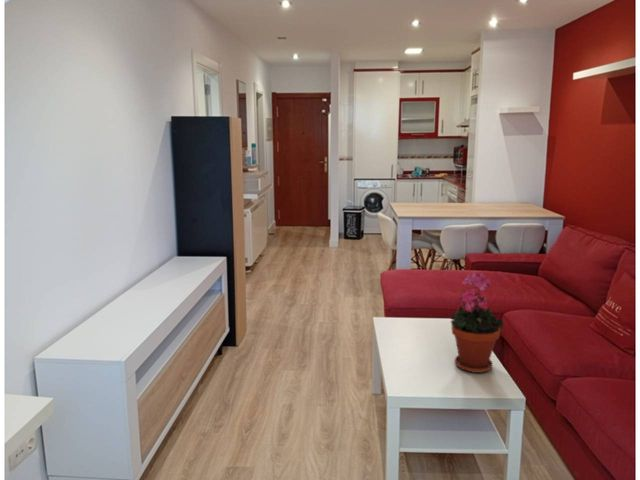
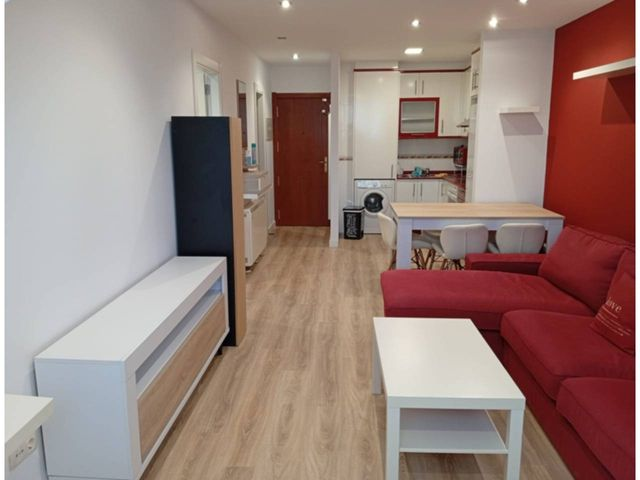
- potted plant [449,270,504,374]
